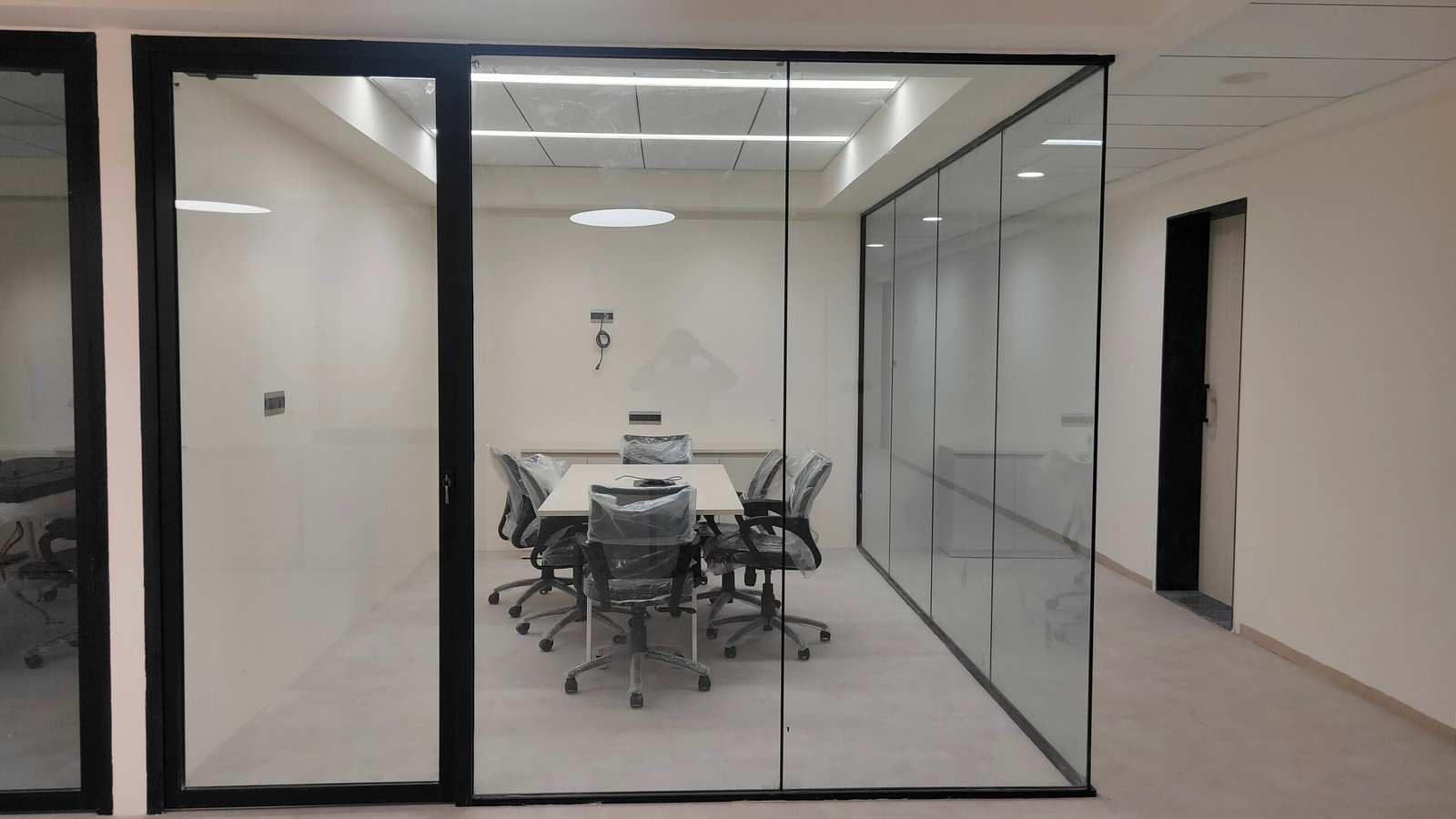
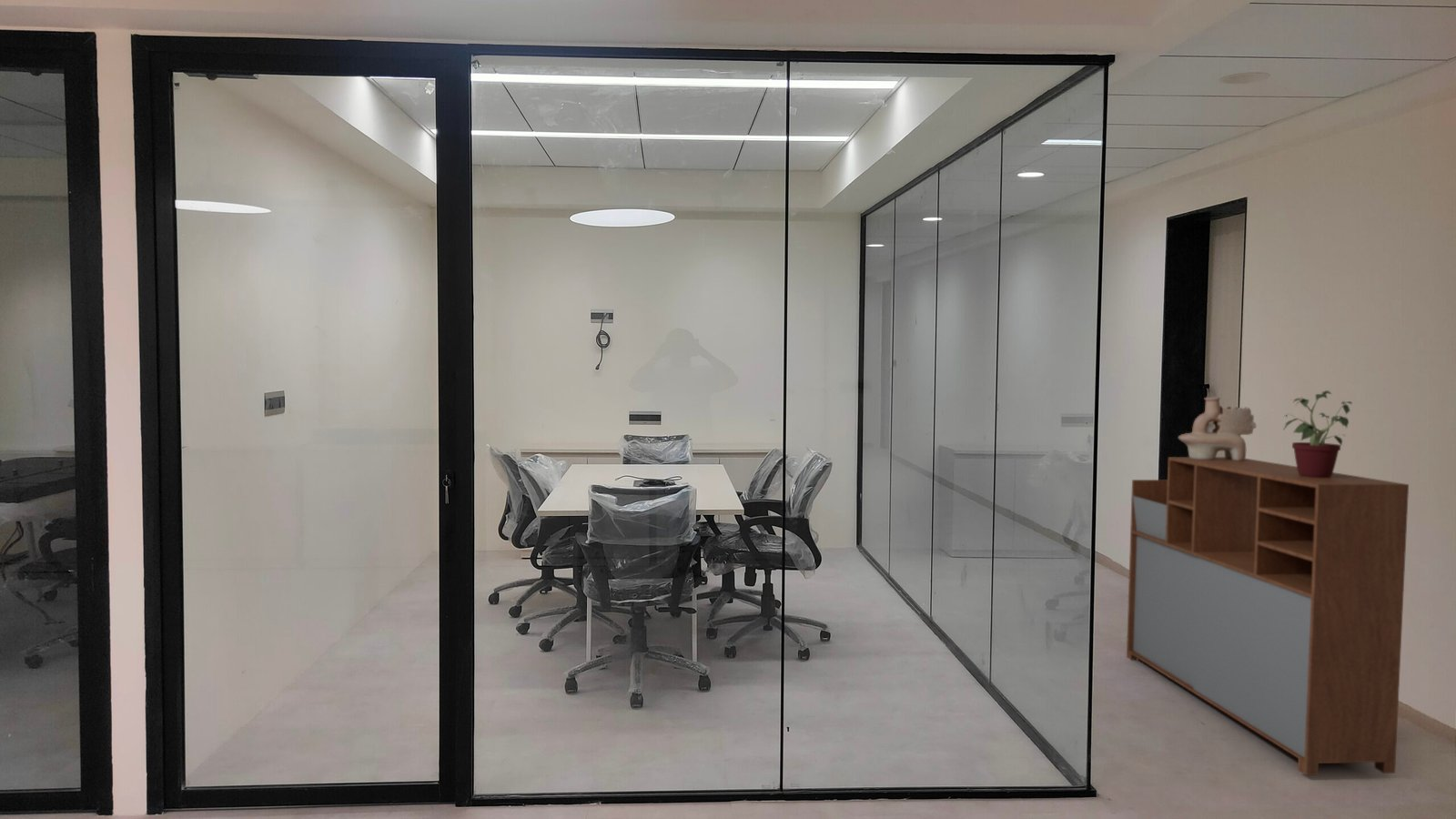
+ decorative vase [1178,396,1257,460]
+ potted plant [1283,389,1353,478]
+ storage cabinet [1126,456,1410,776]
